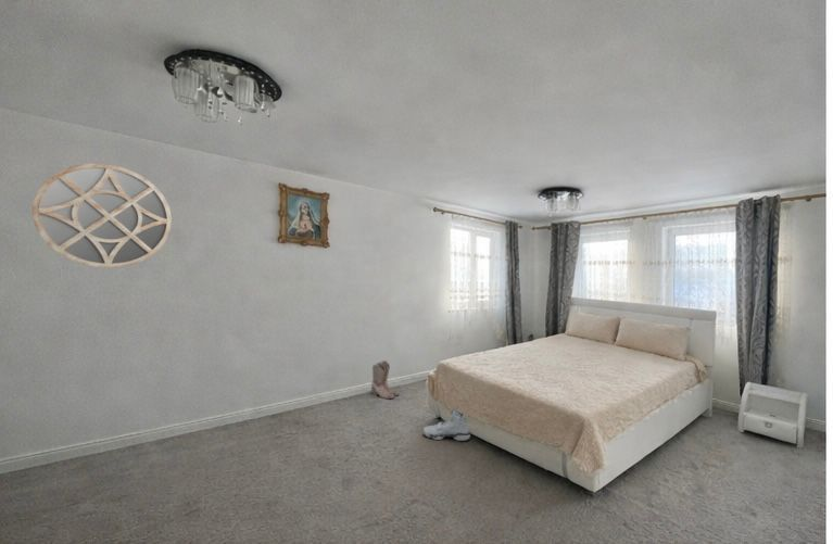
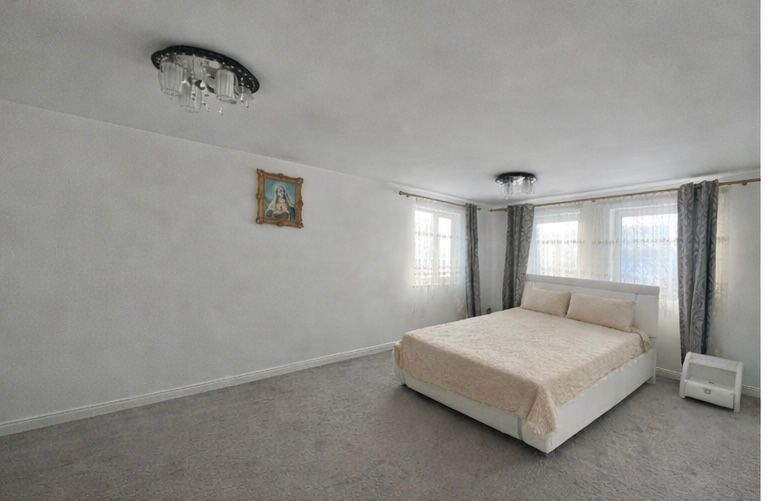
- boots [370,359,400,400]
- sneaker [422,407,471,442]
- home mirror [31,163,173,269]
